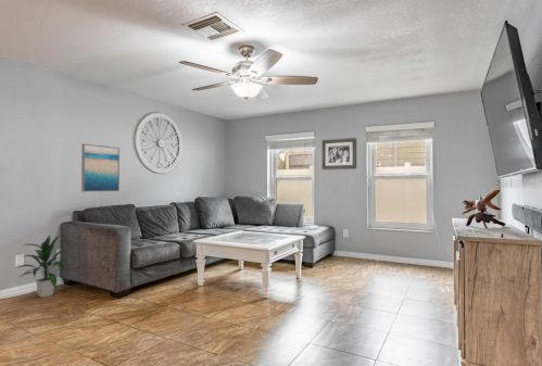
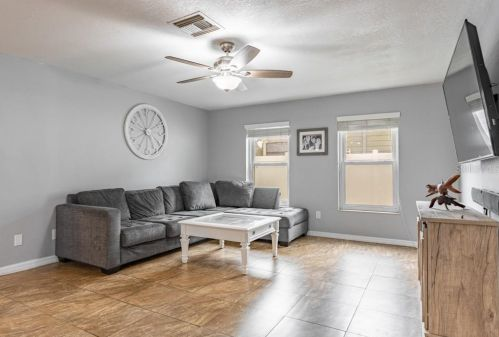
- wall art [80,142,121,192]
- indoor plant [13,232,70,299]
